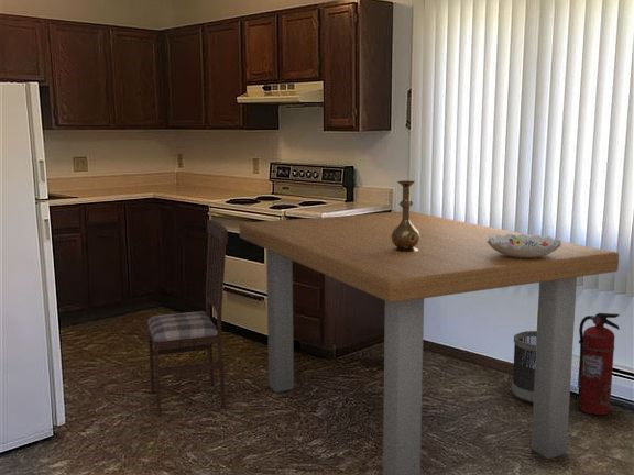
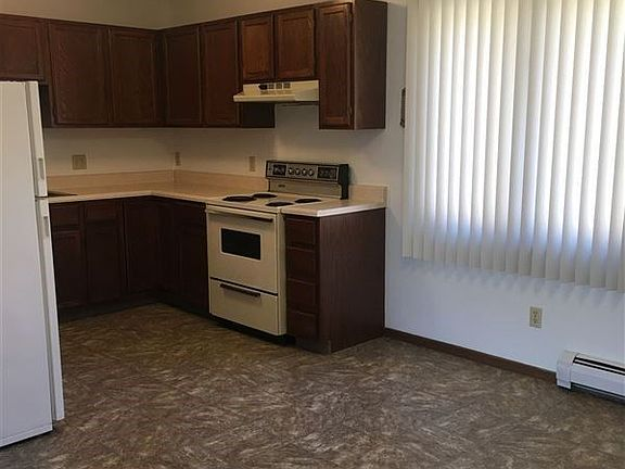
- dining table [238,210,620,475]
- wastebasket [511,330,537,405]
- vase [392,179,420,252]
- dining chair [146,219,229,417]
- decorative bowl [487,232,562,257]
- fire extinguisher [577,312,621,416]
